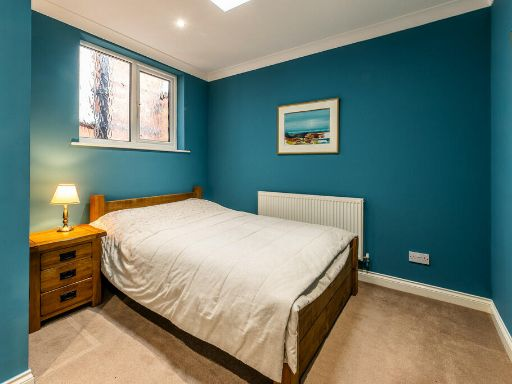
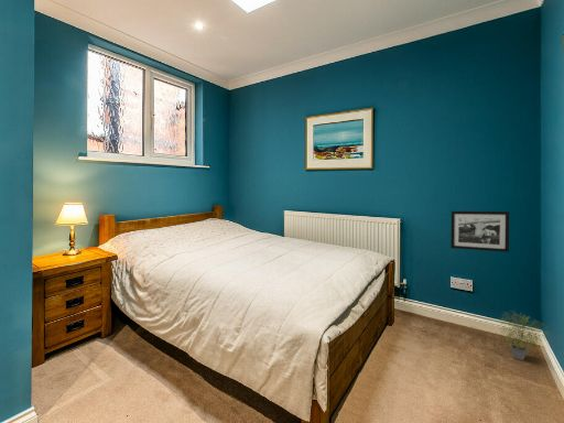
+ potted plant [497,310,550,361]
+ picture frame [449,210,510,253]
